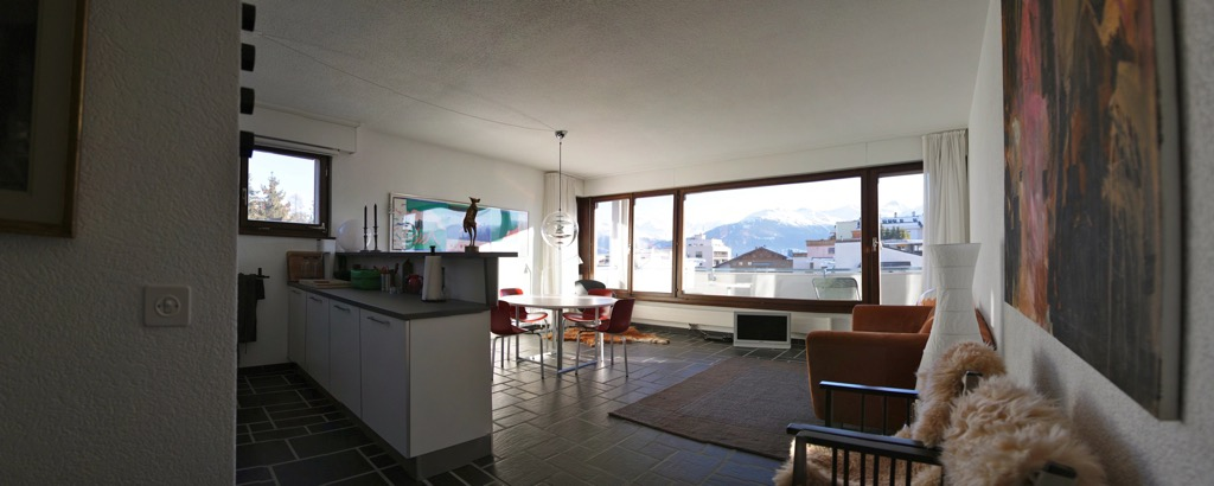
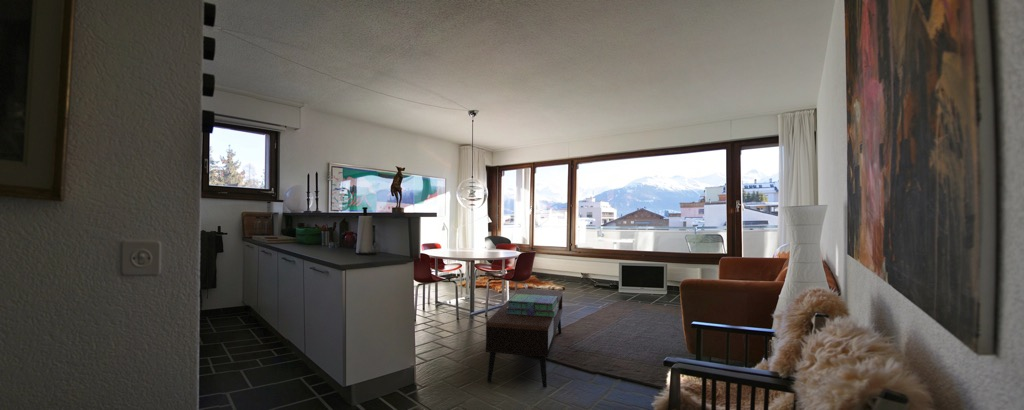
+ coffee table [485,288,564,388]
+ stack of books [506,294,559,317]
